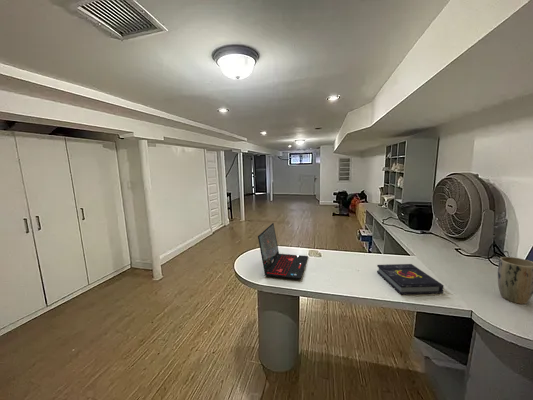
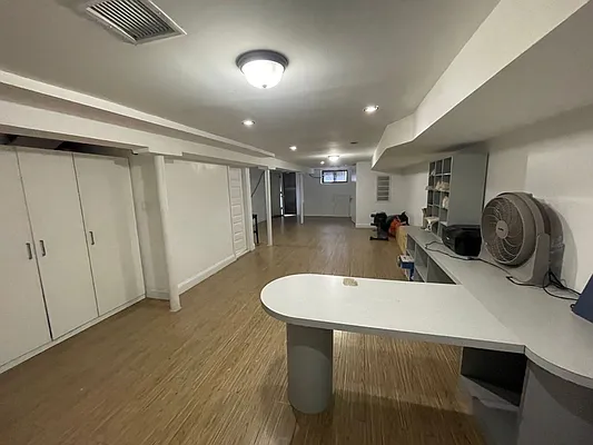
- laptop [257,222,309,280]
- plant pot [497,256,533,305]
- book [376,263,445,295]
